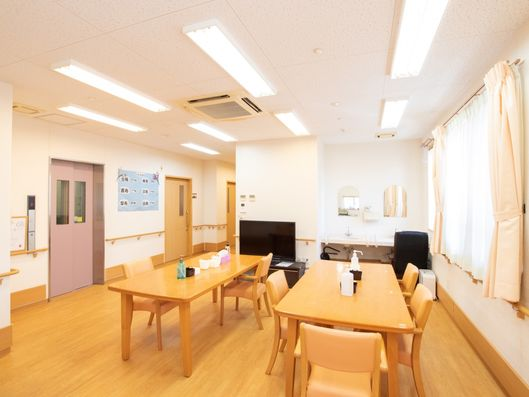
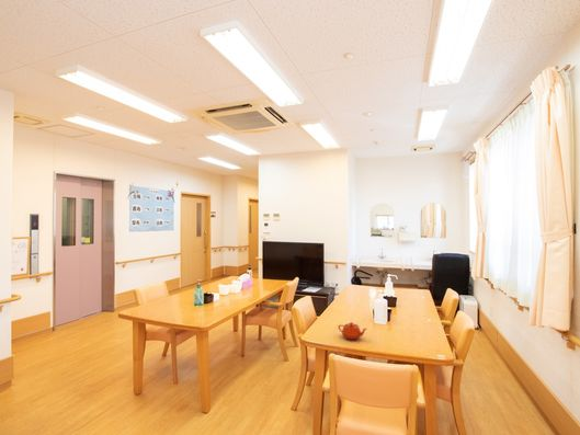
+ teapot [337,321,367,341]
